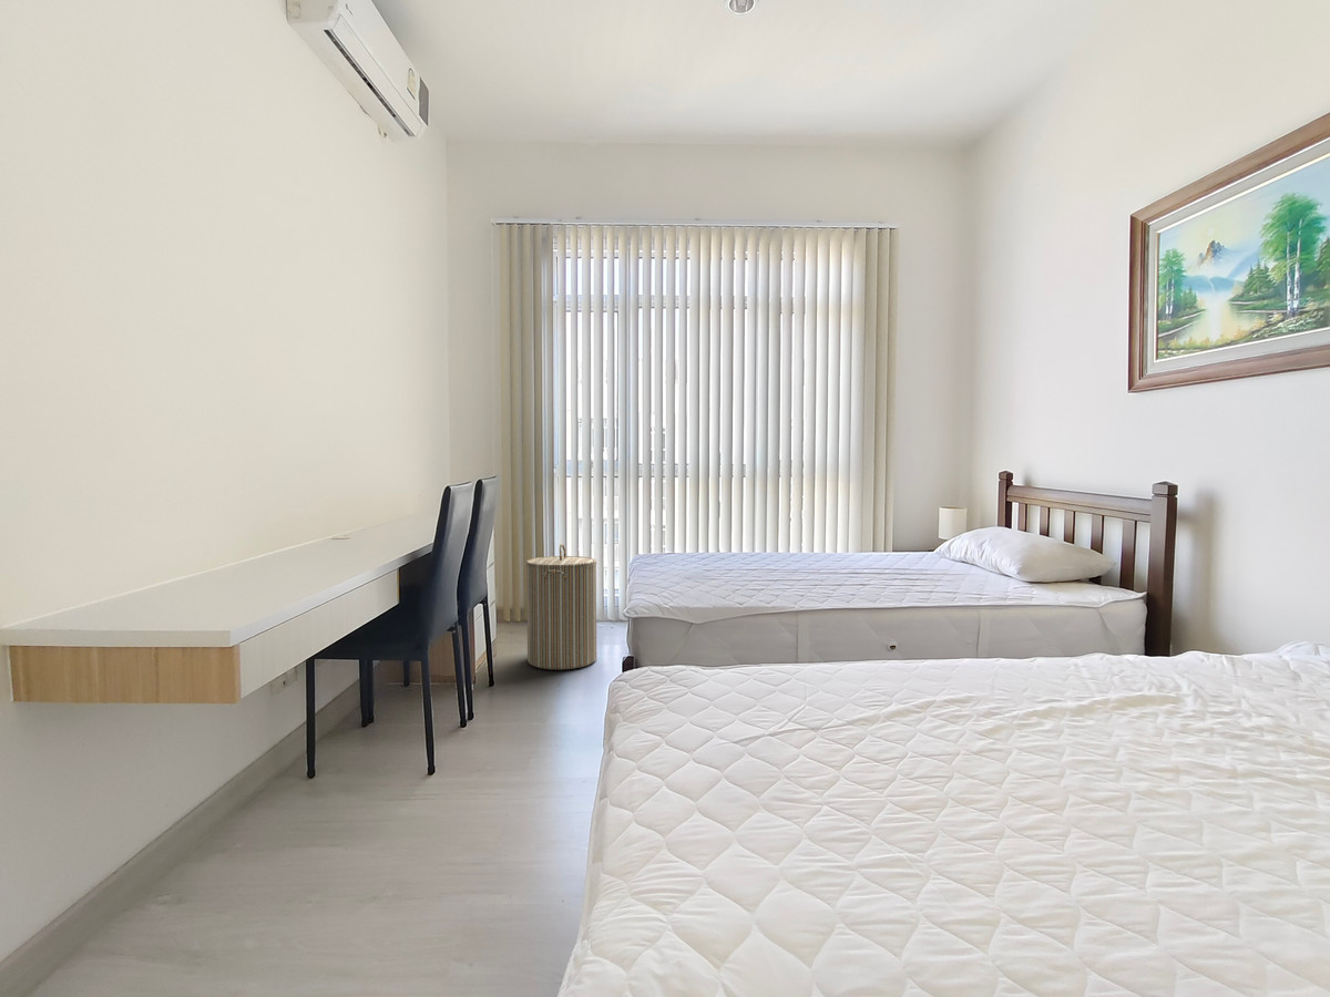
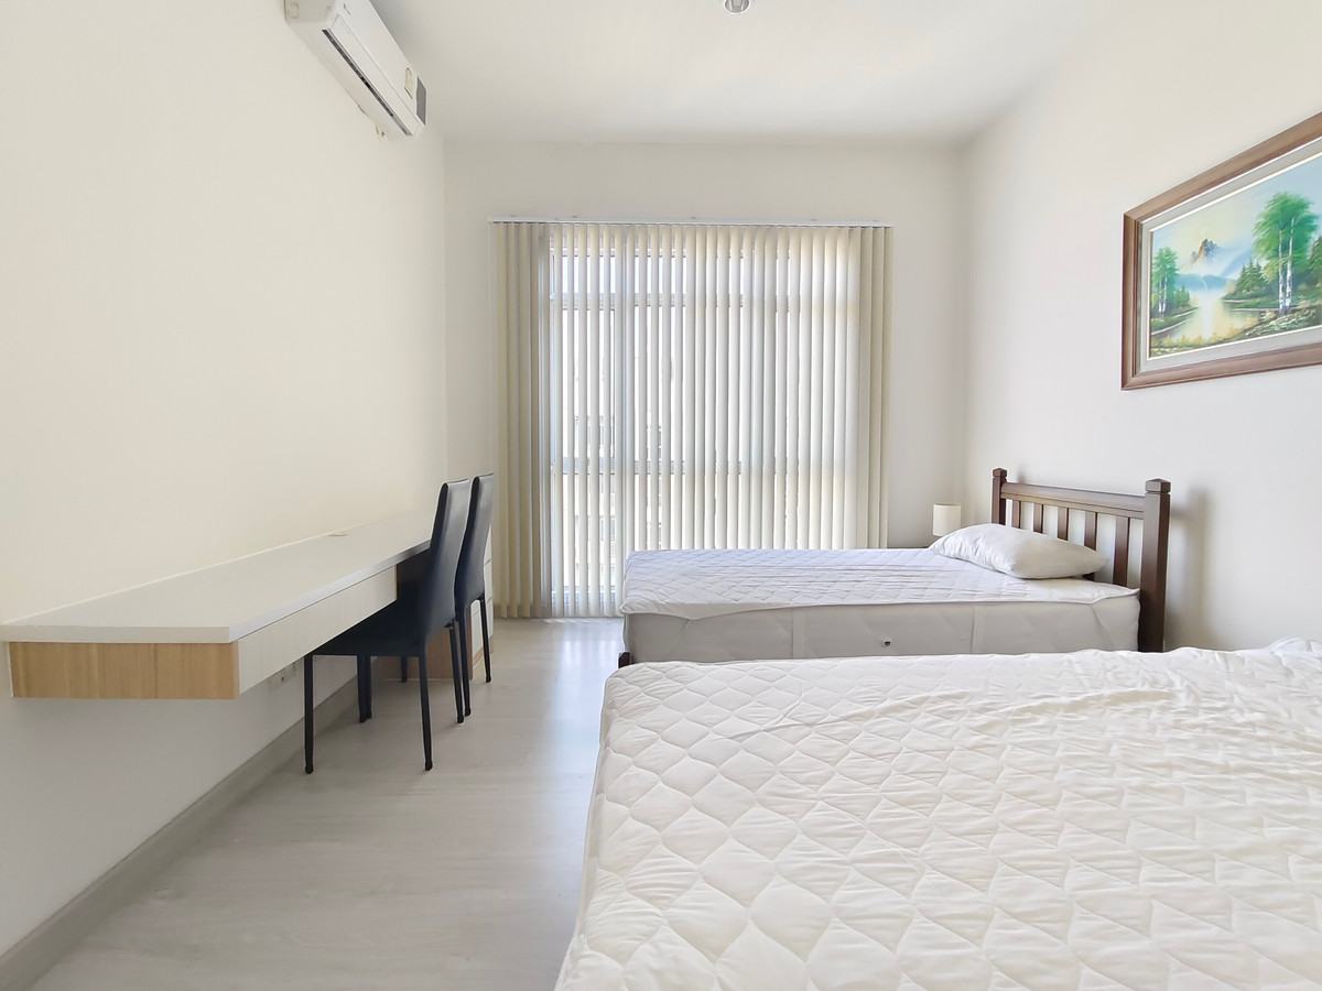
- laundry hamper [525,543,597,670]
